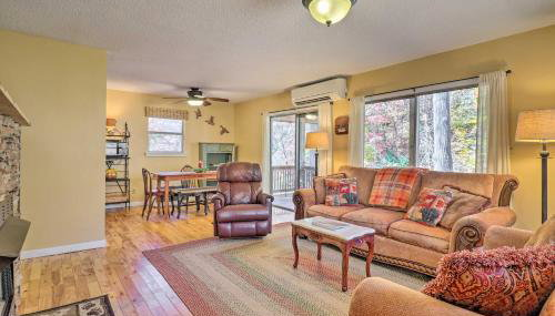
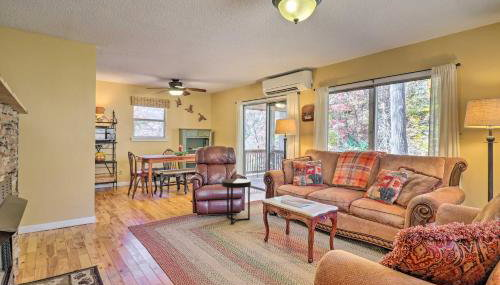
+ side table [221,178,252,226]
